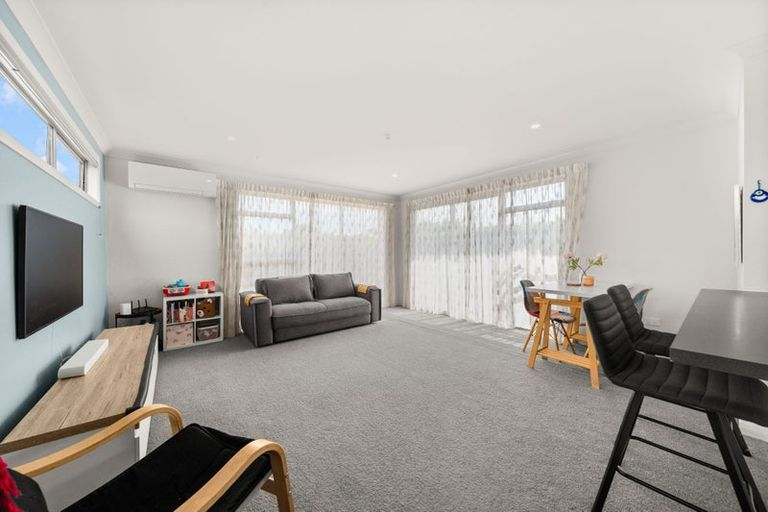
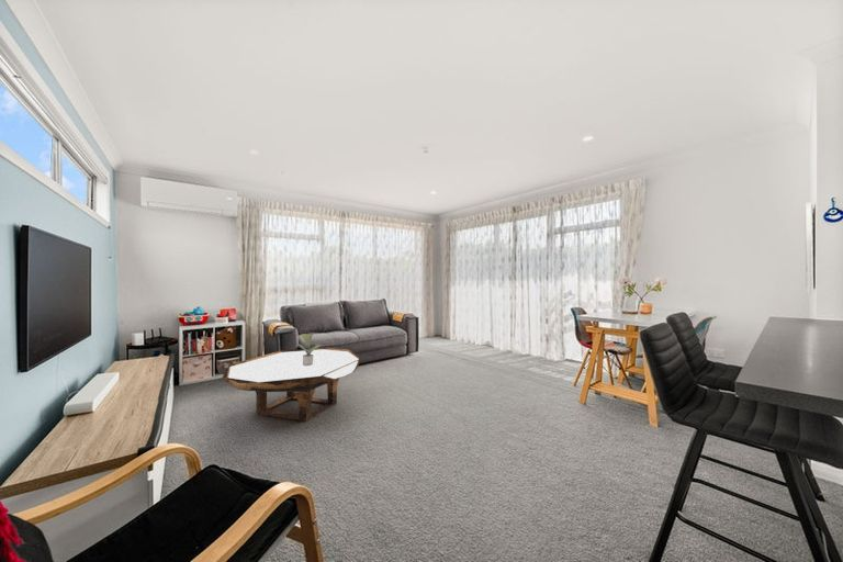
+ coffee table [221,347,362,423]
+ potted plant [296,331,322,367]
